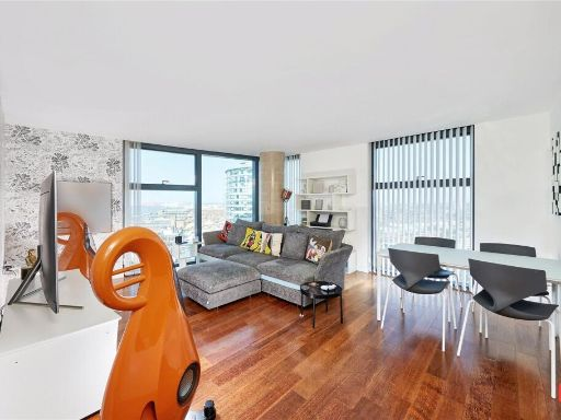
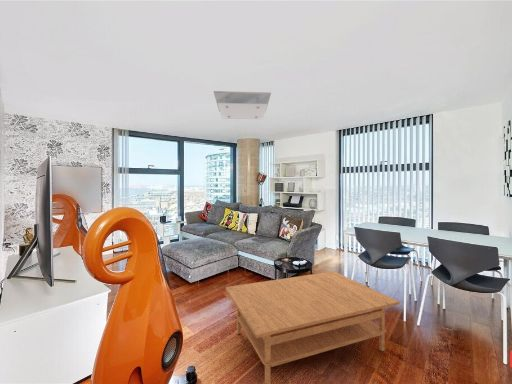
+ coffee table [225,270,401,384]
+ ceiling light [213,90,272,120]
